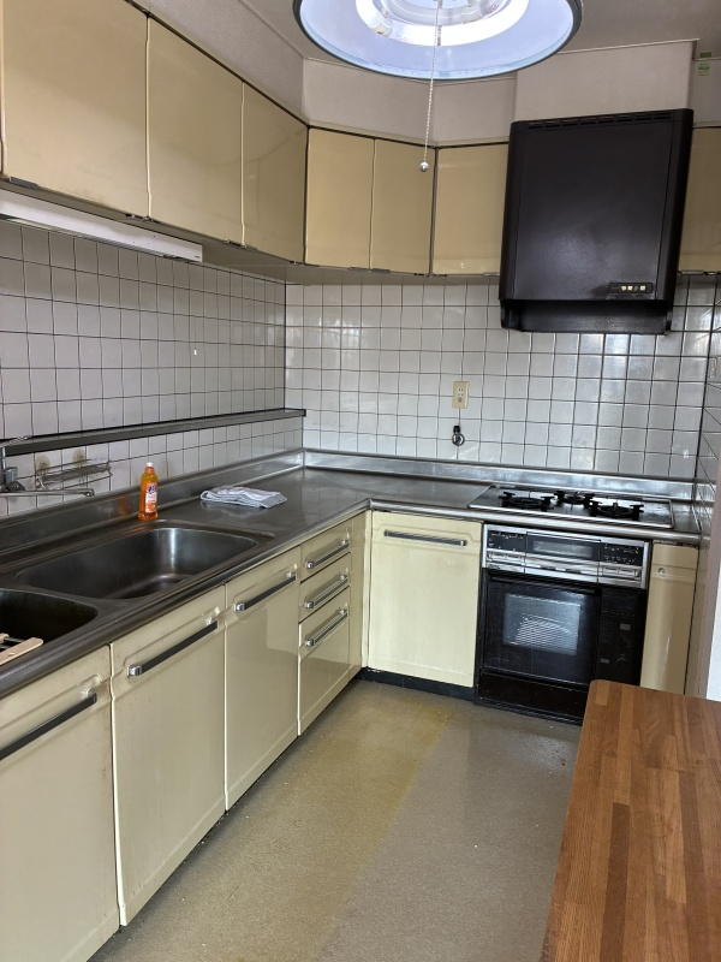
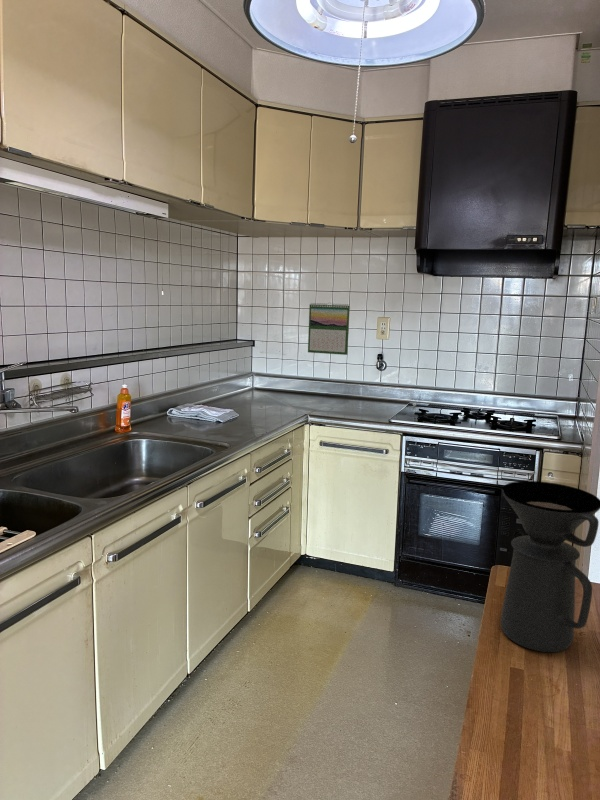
+ coffee maker [500,480,600,653]
+ calendar [307,302,351,356]
